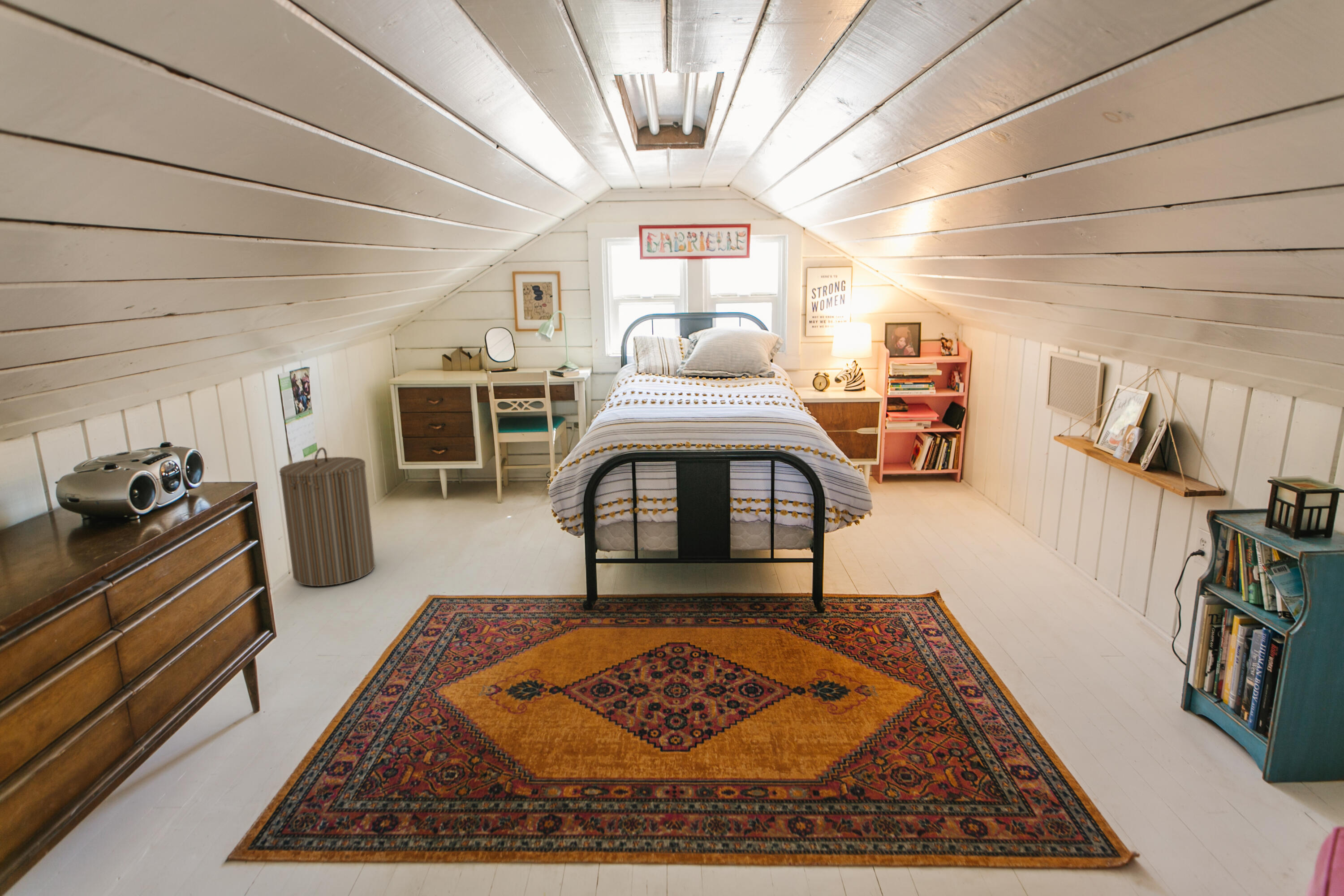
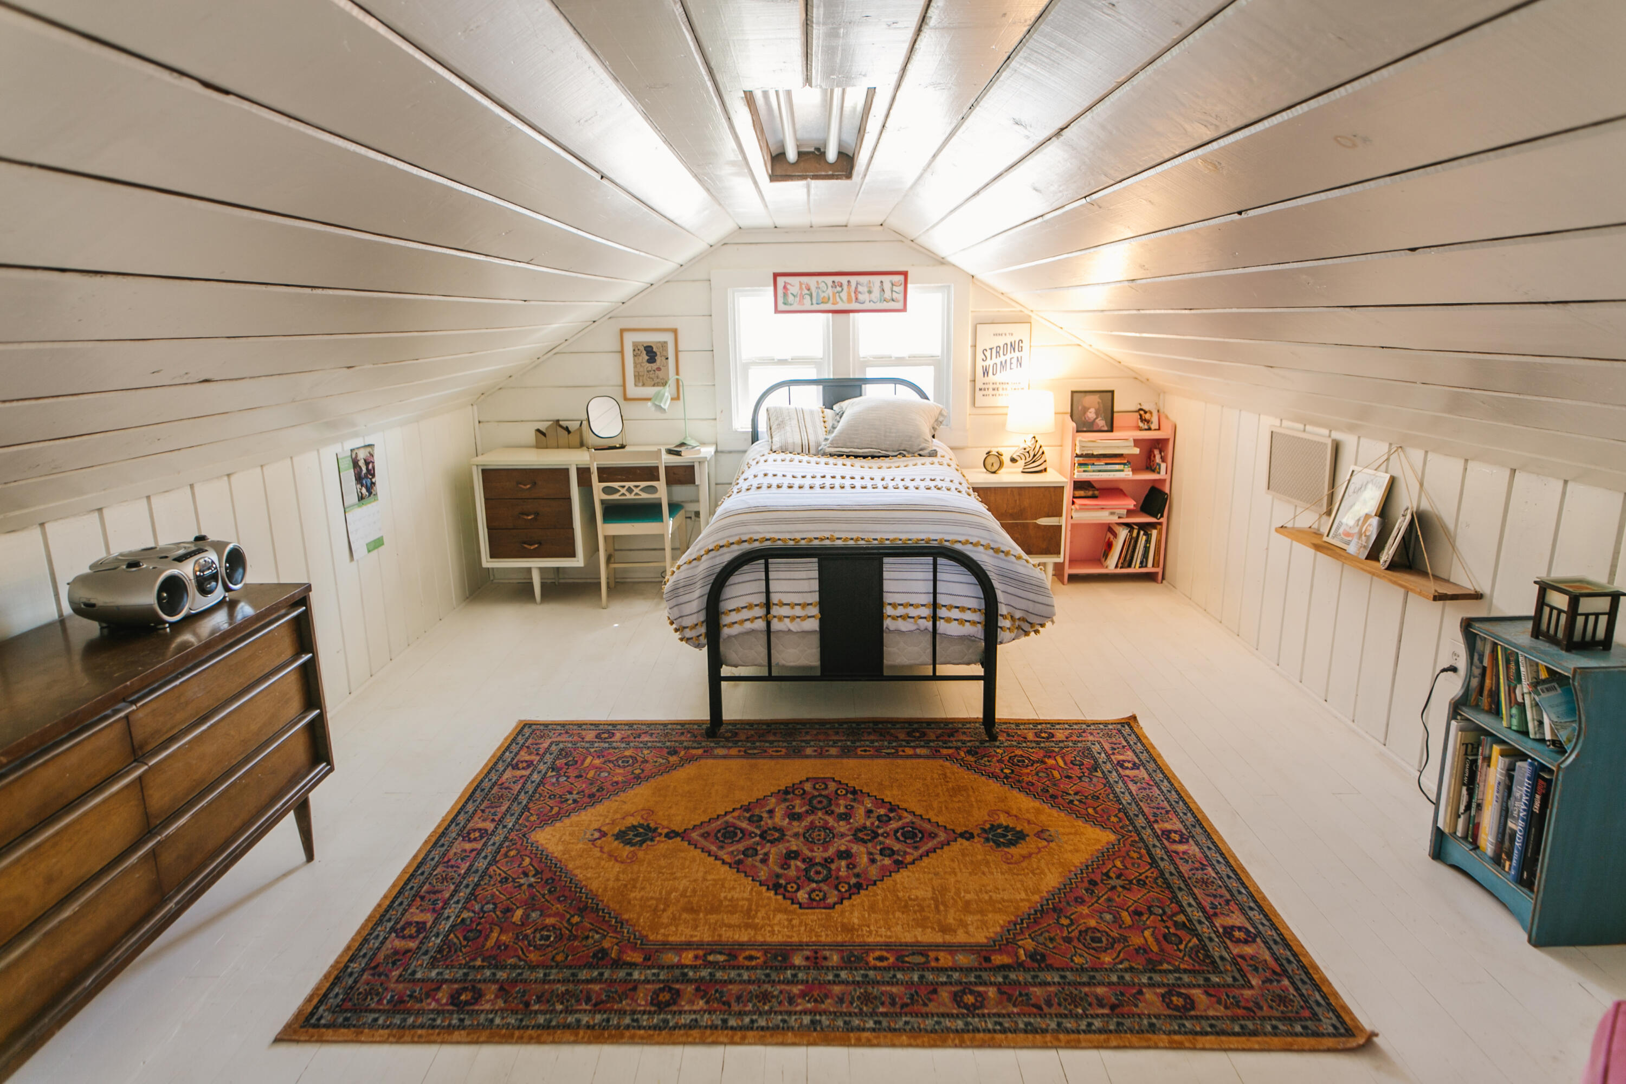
- laundry hamper [279,447,375,586]
